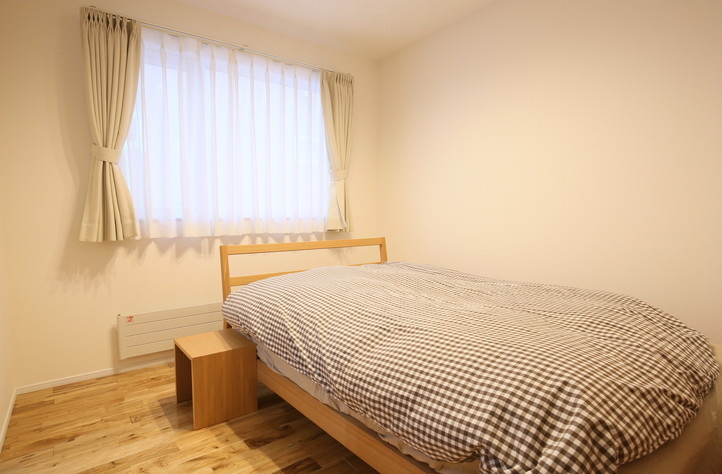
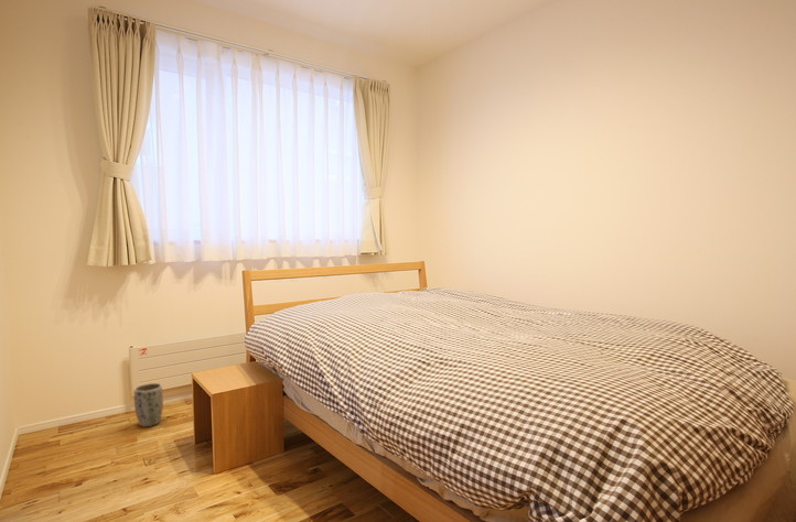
+ plant pot [133,382,164,427]
